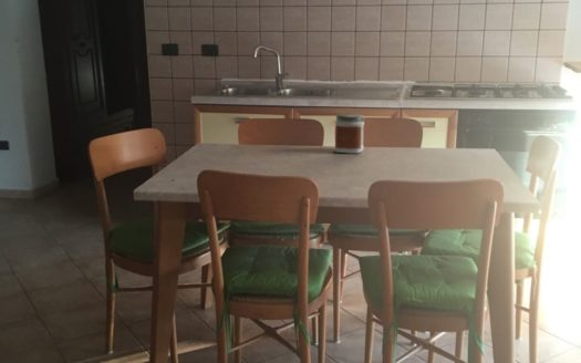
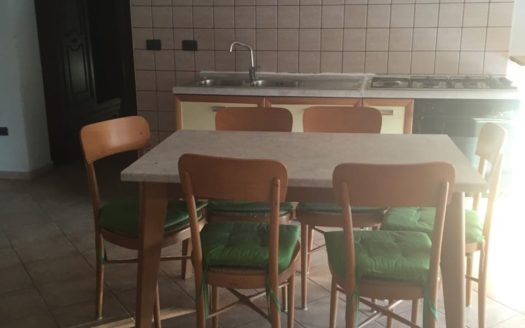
- jar [333,112,365,155]
